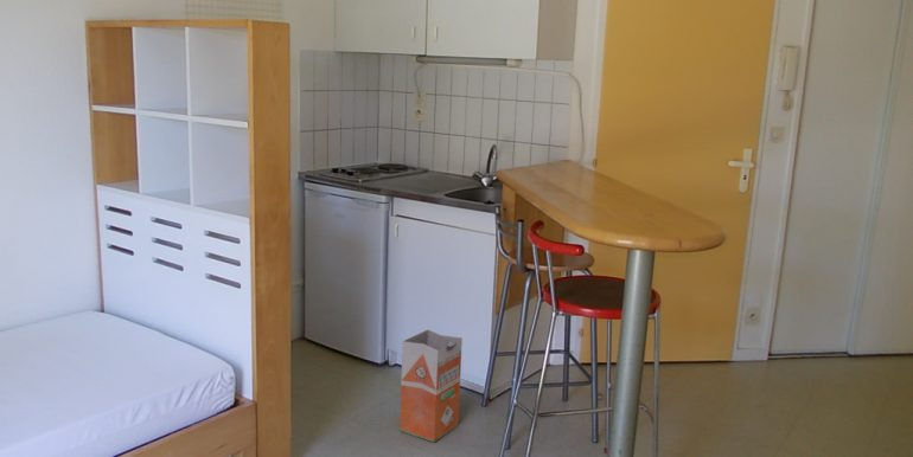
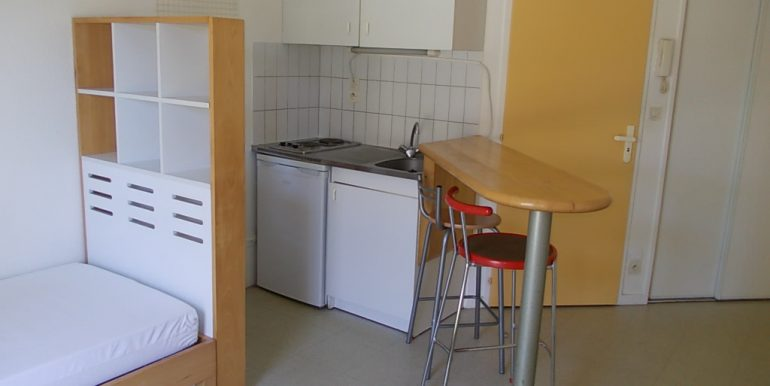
- waste bin [398,329,464,444]
